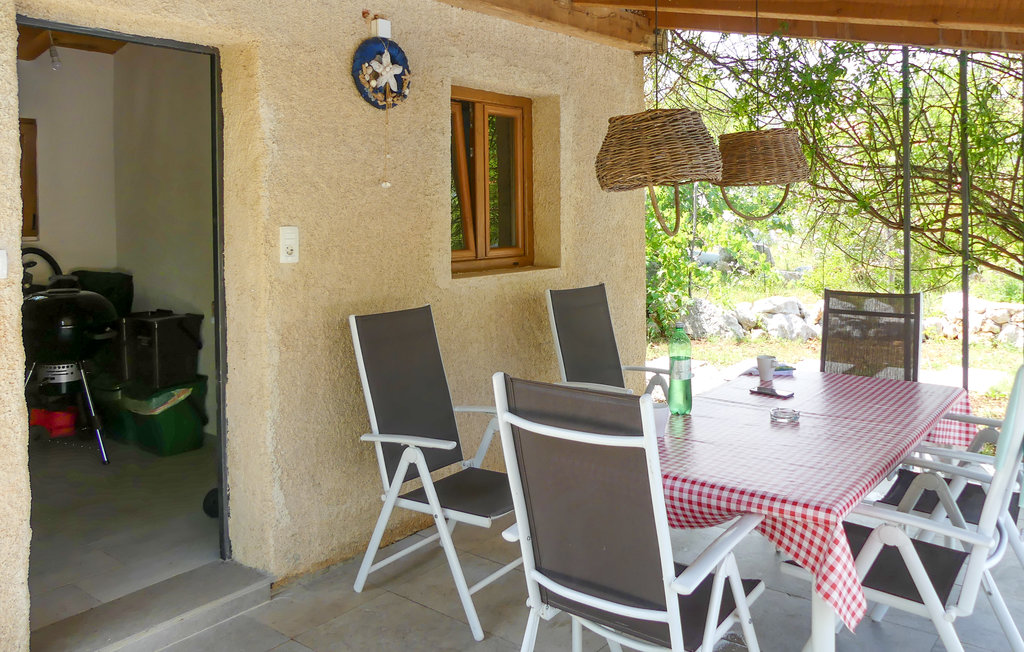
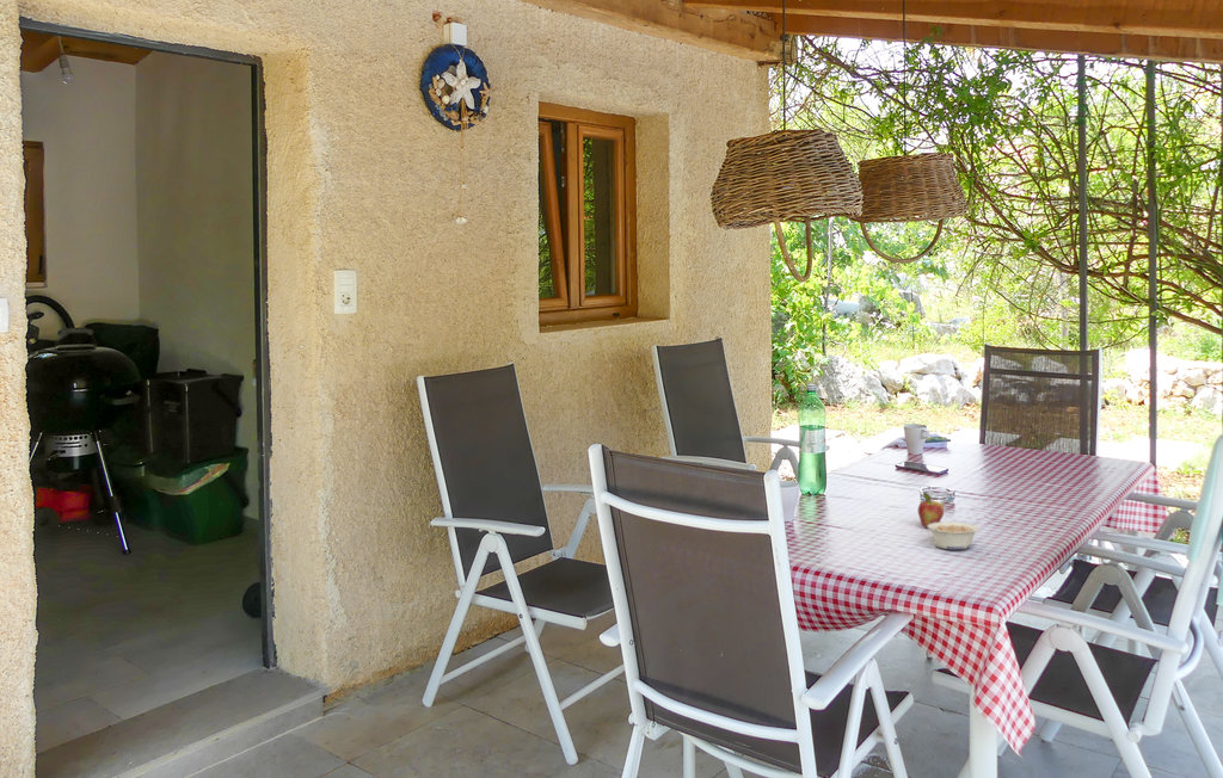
+ fruit [917,490,945,529]
+ legume [927,520,979,551]
